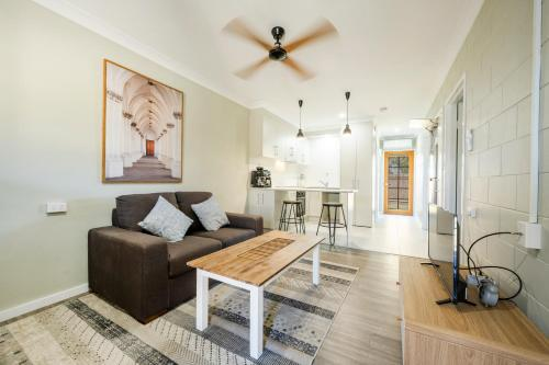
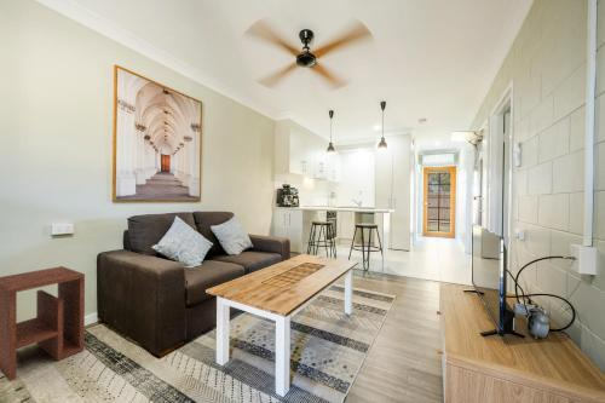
+ side table [0,265,86,382]
